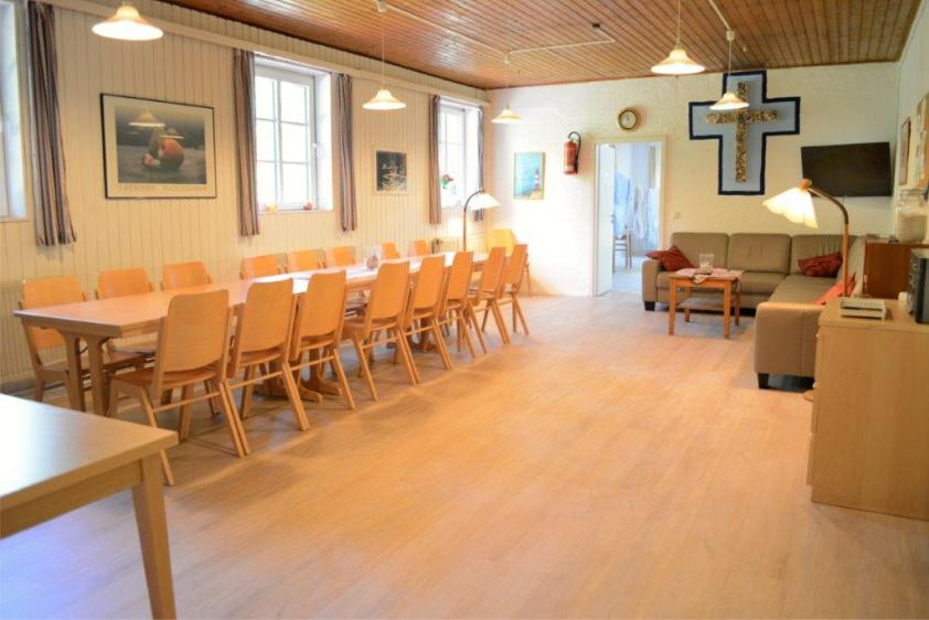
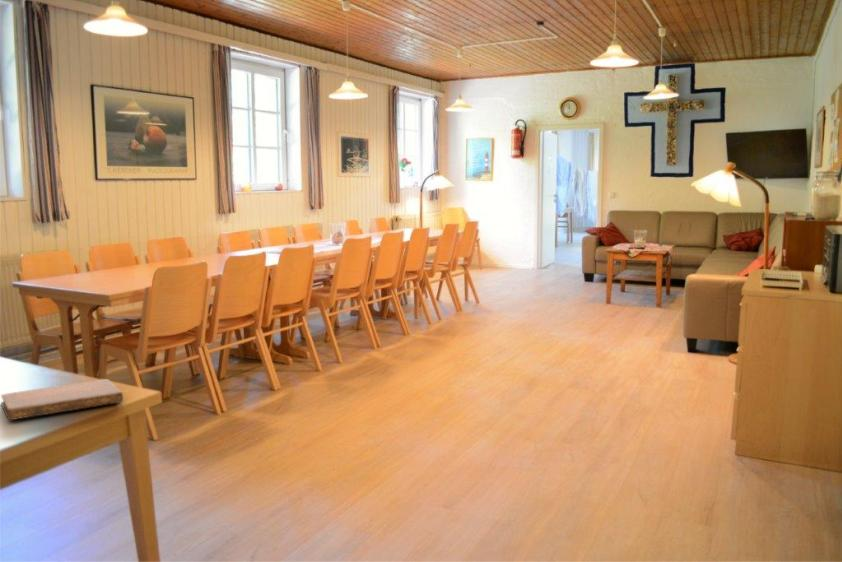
+ notebook [0,378,124,422]
